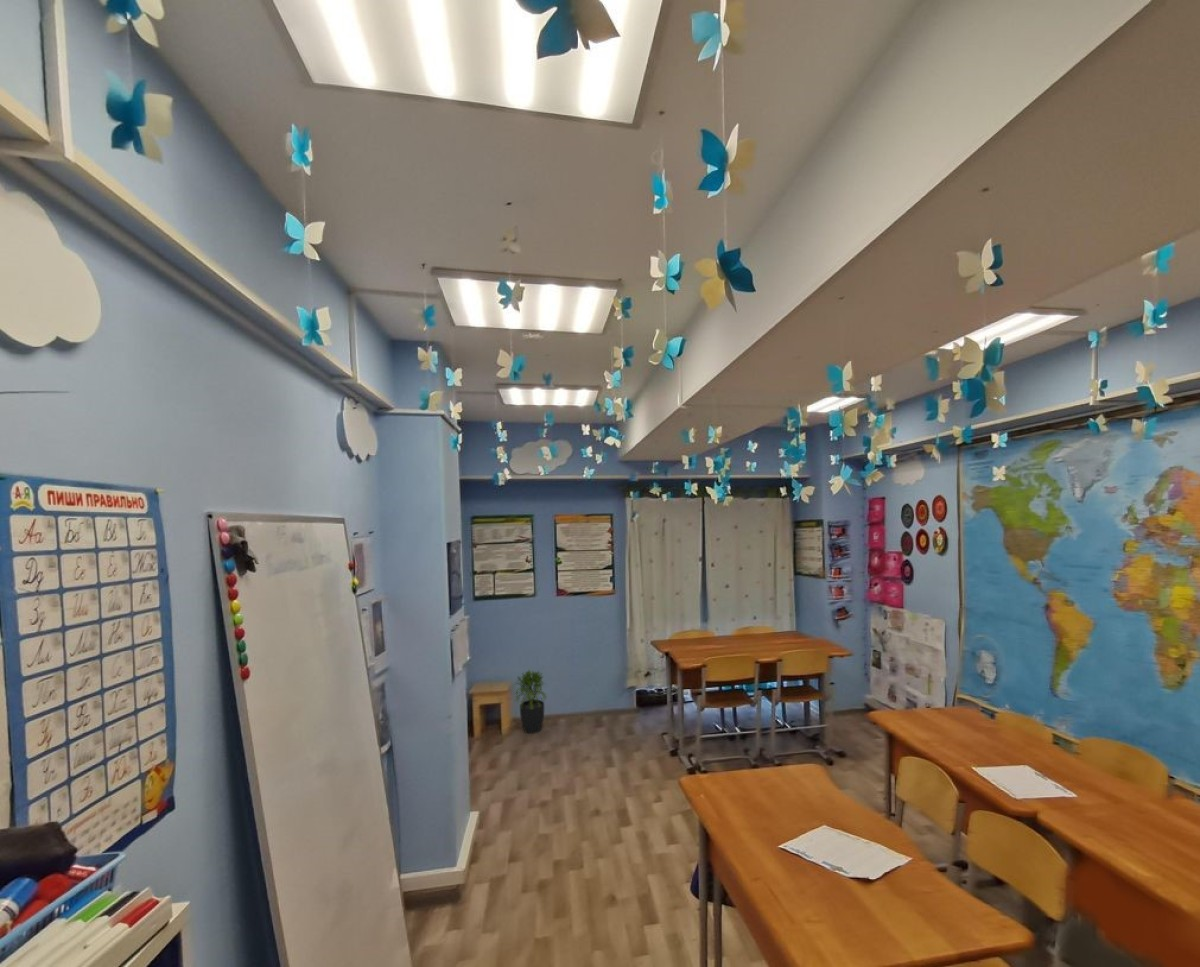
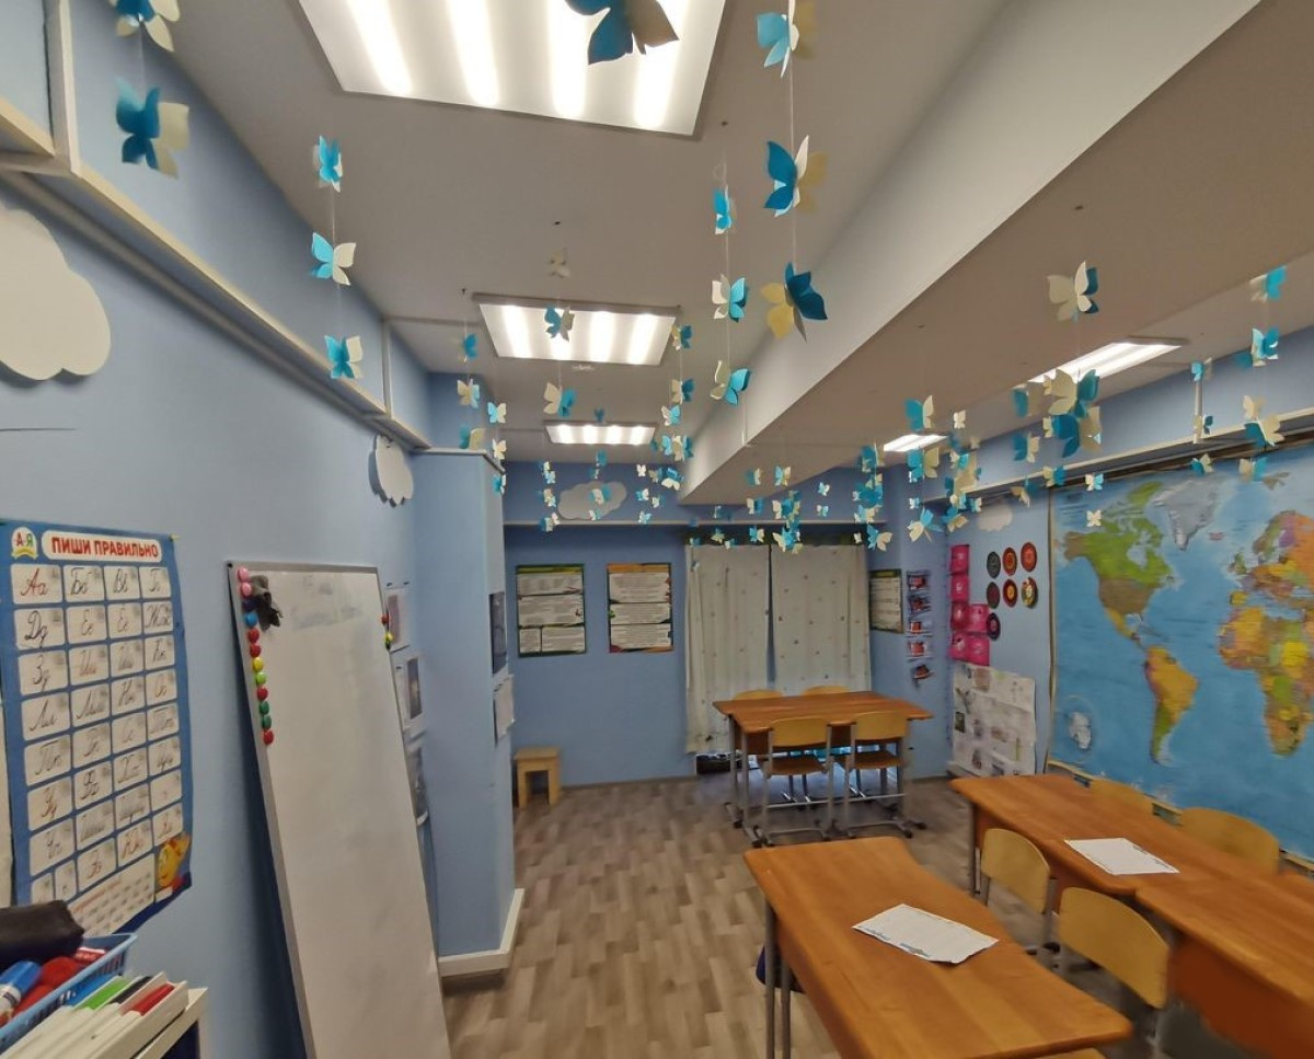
- potted plant [514,668,547,735]
